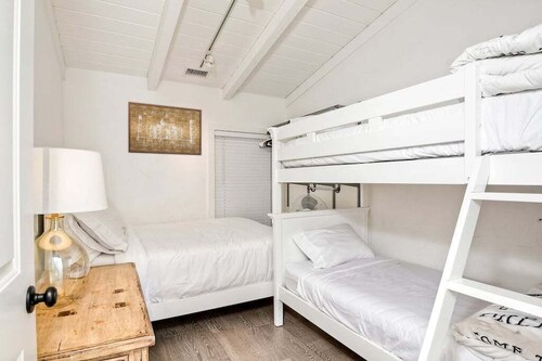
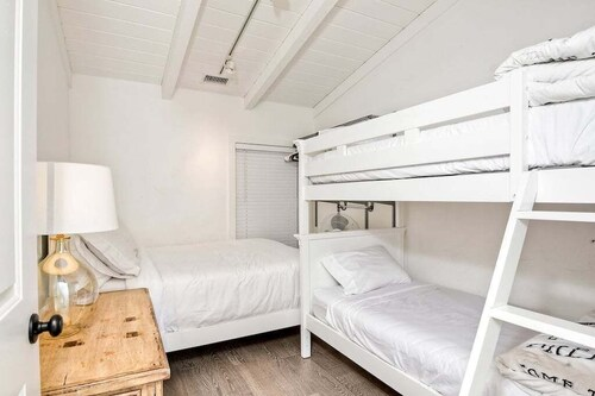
- wall art [127,101,203,156]
